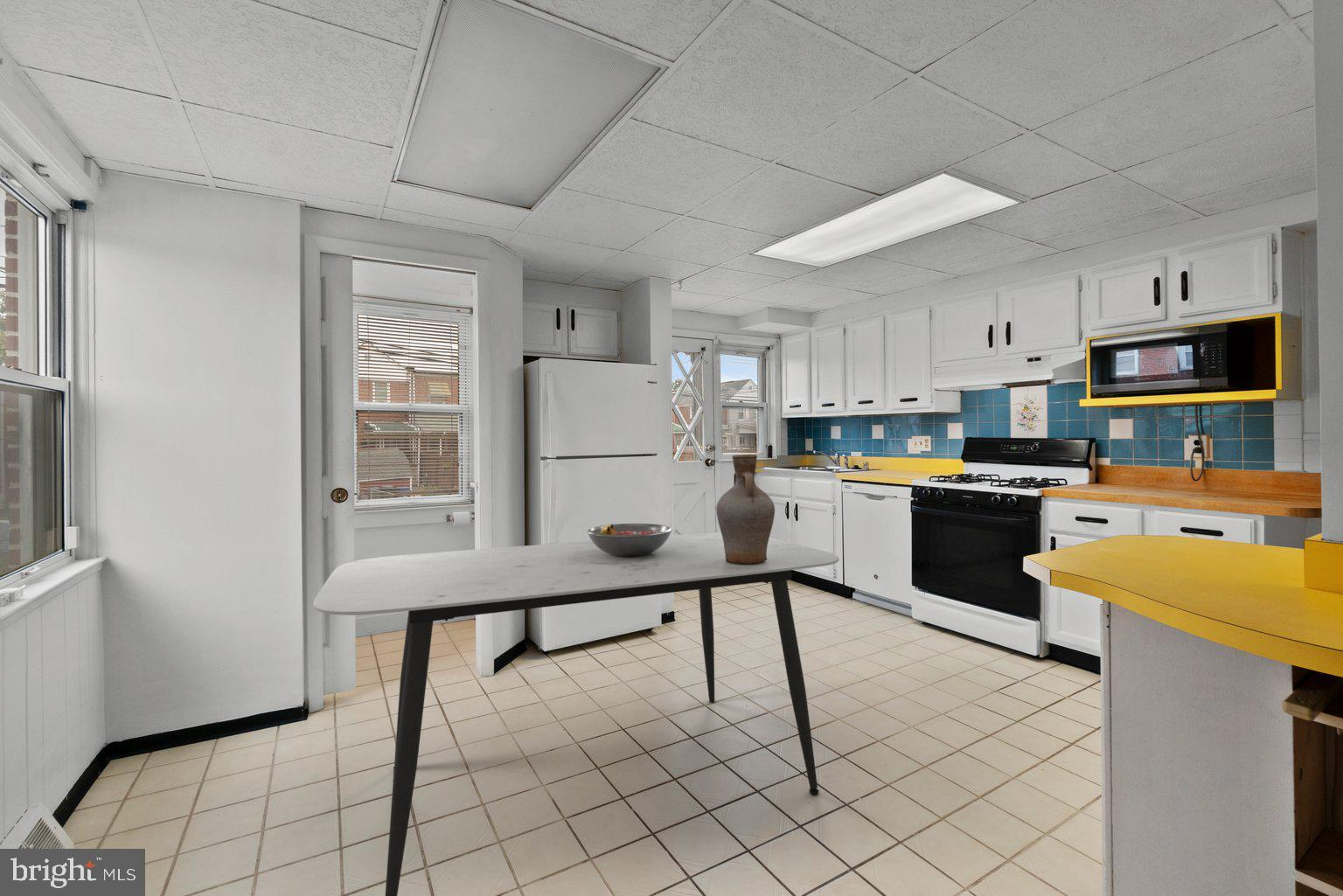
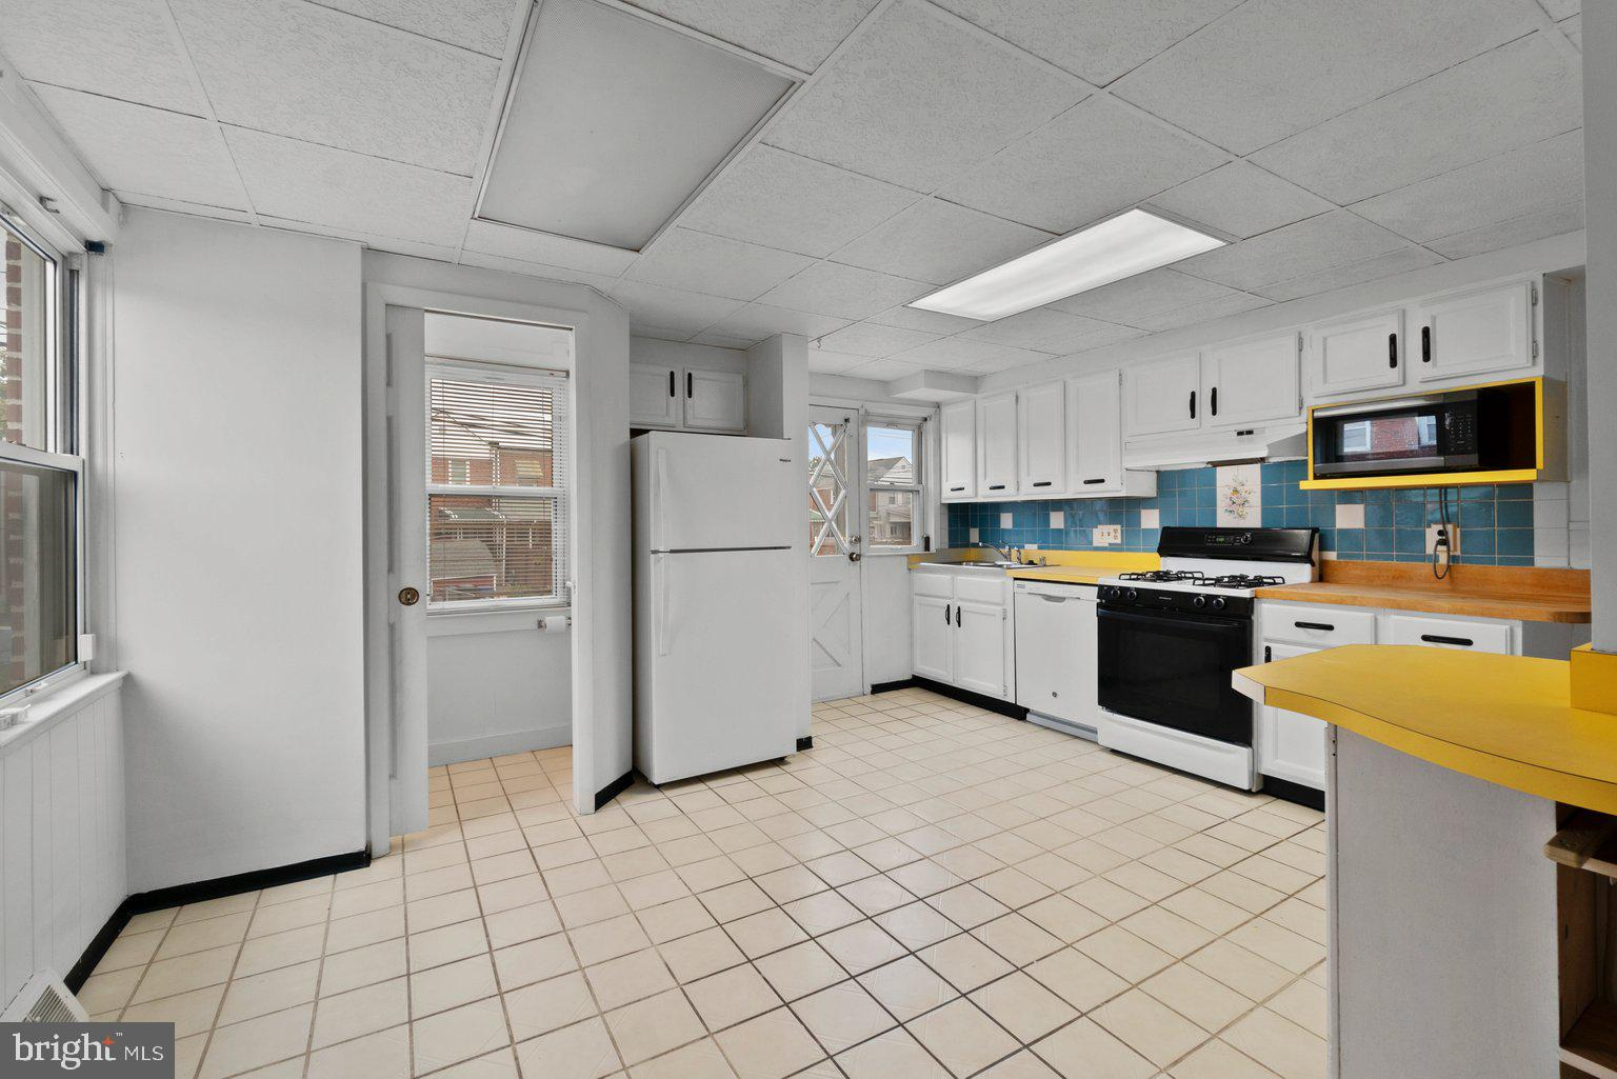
- fruit bowl [586,523,673,556]
- vase [715,454,776,565]
- dining table [312,531,840,896]
